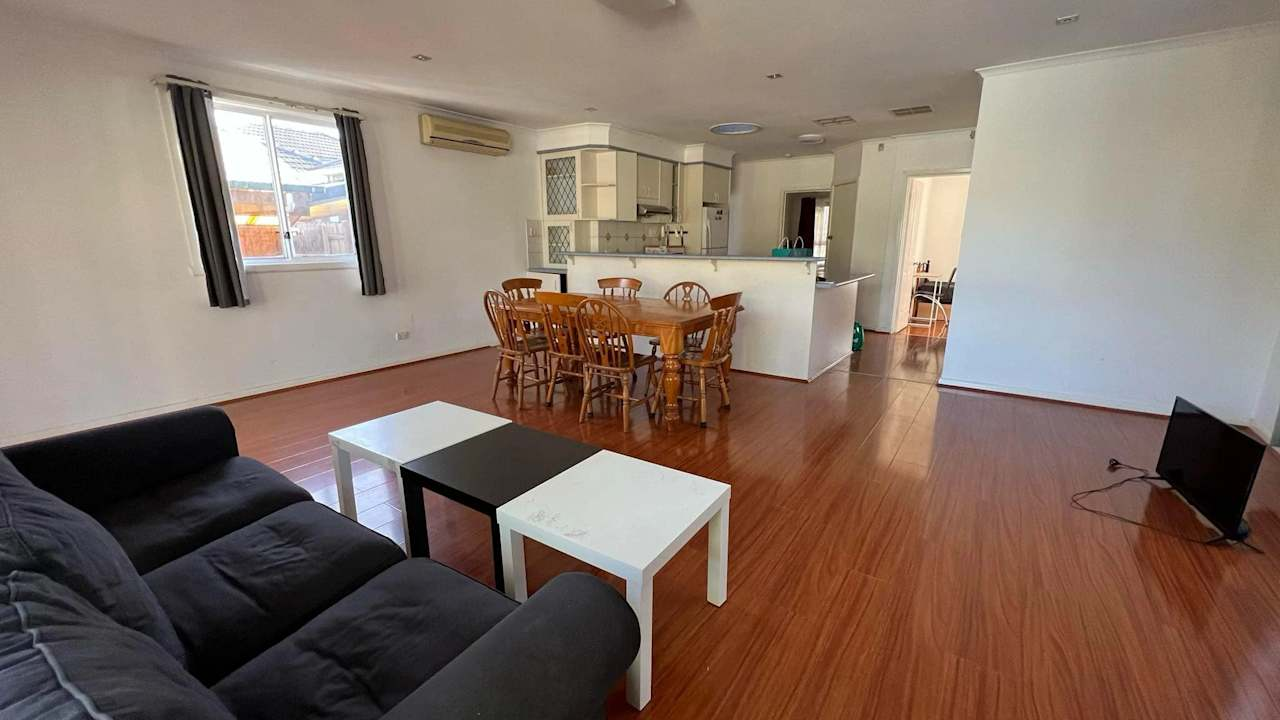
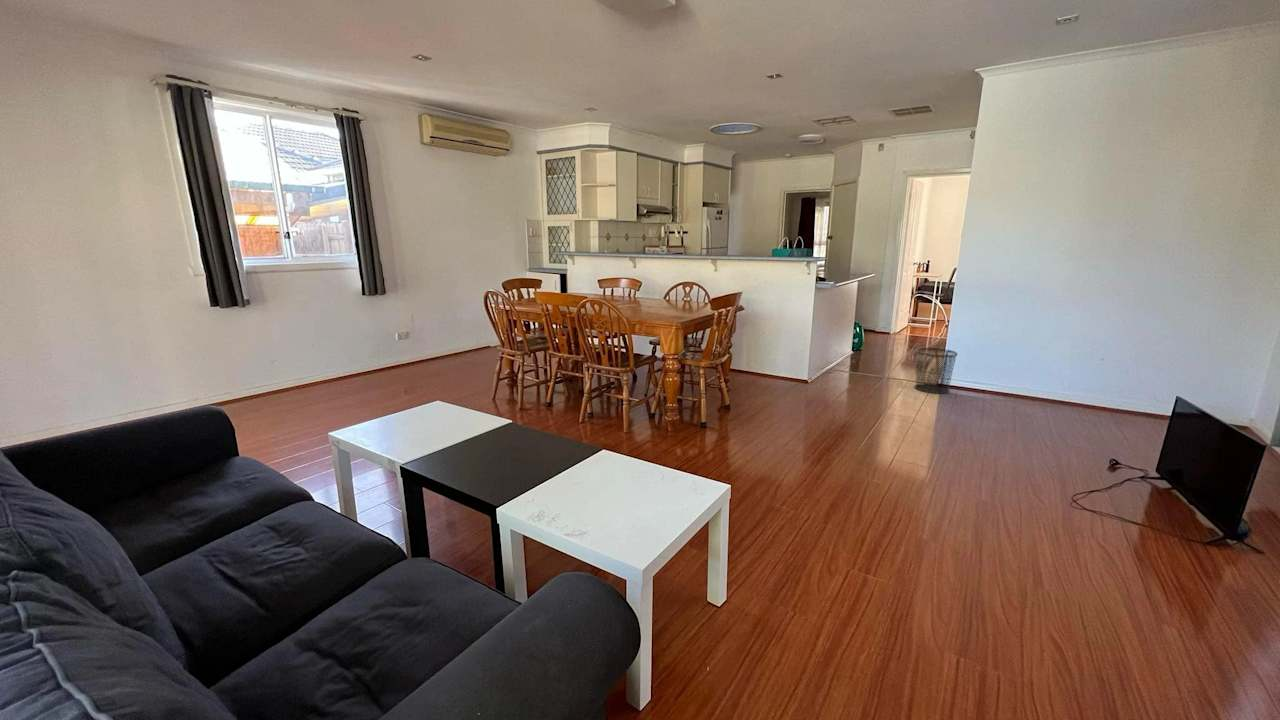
+ waste bin [913,347,959,395]
